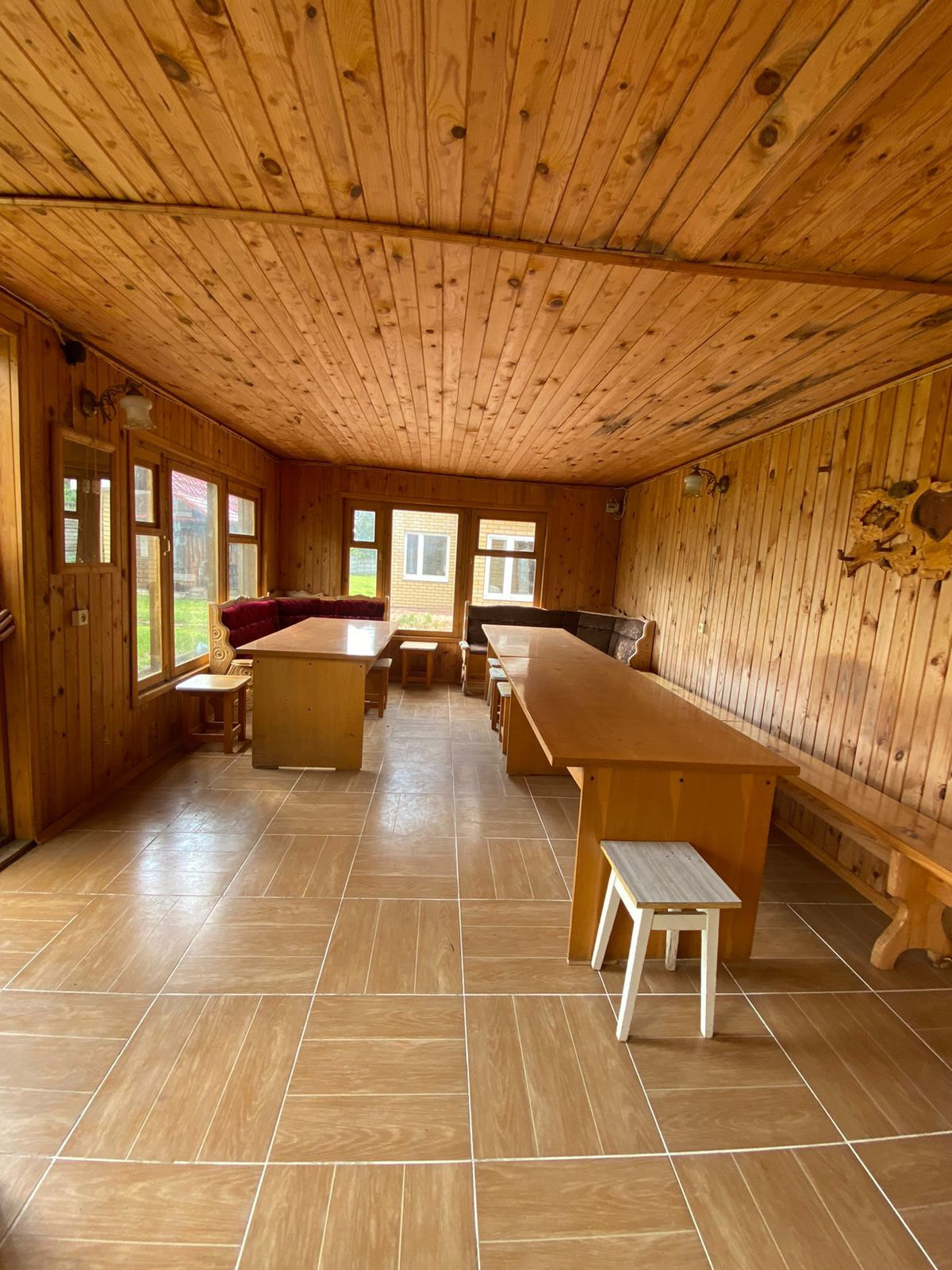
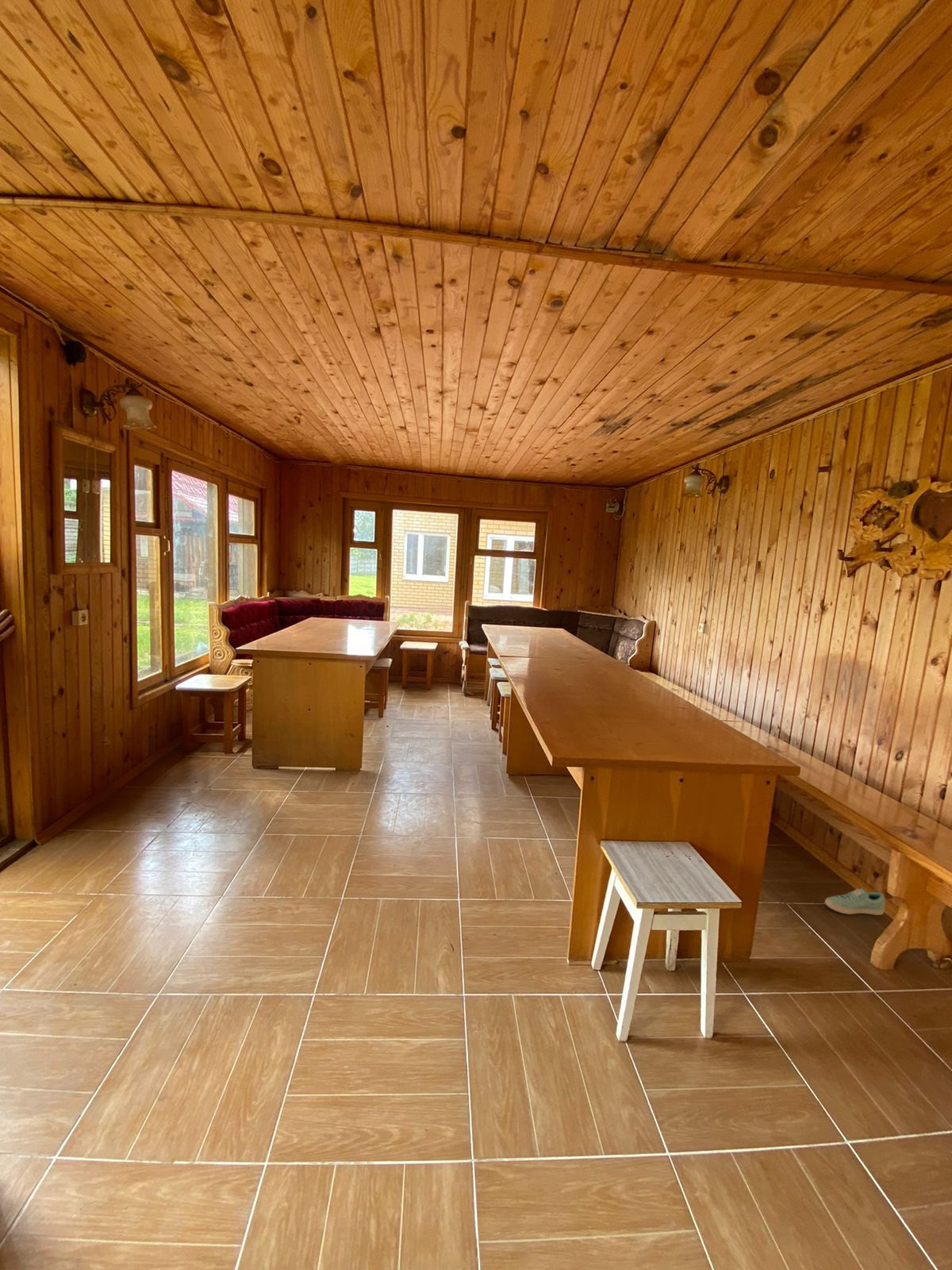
+ sneaker [824,887,886,916]
